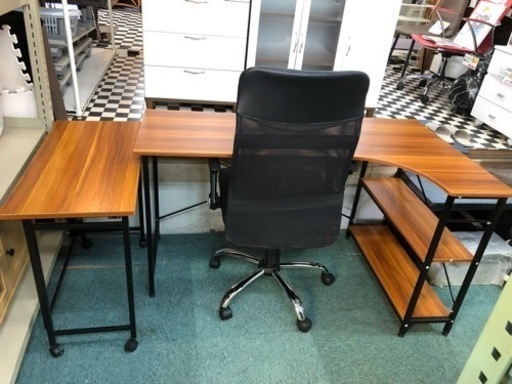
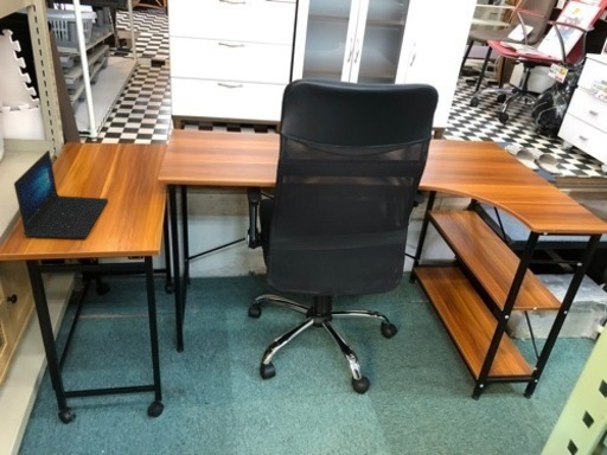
+ laptop [13,149,109,239]
